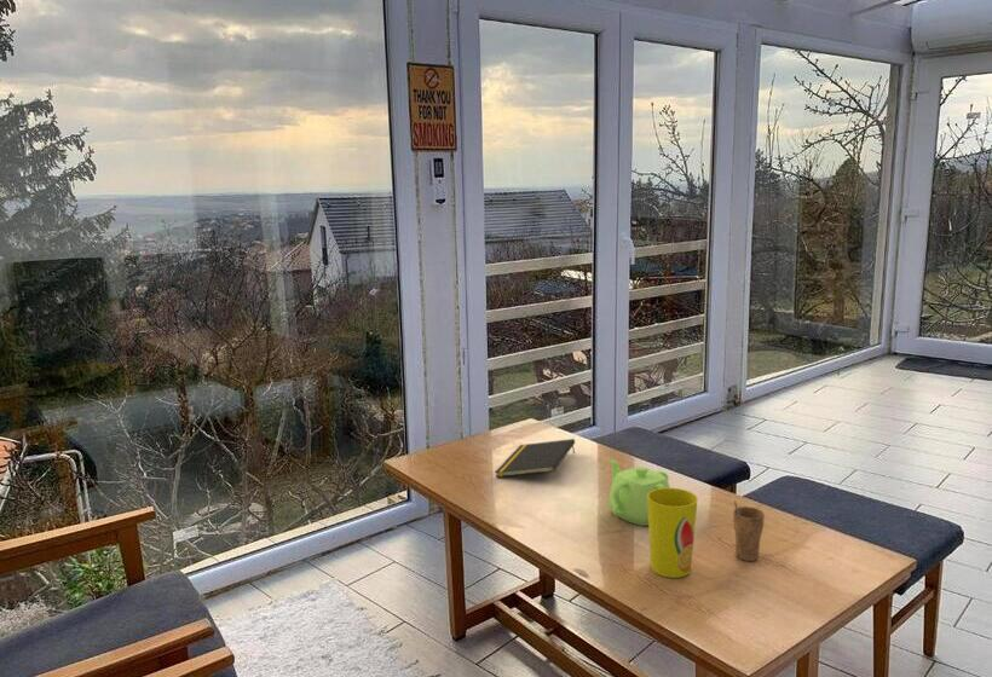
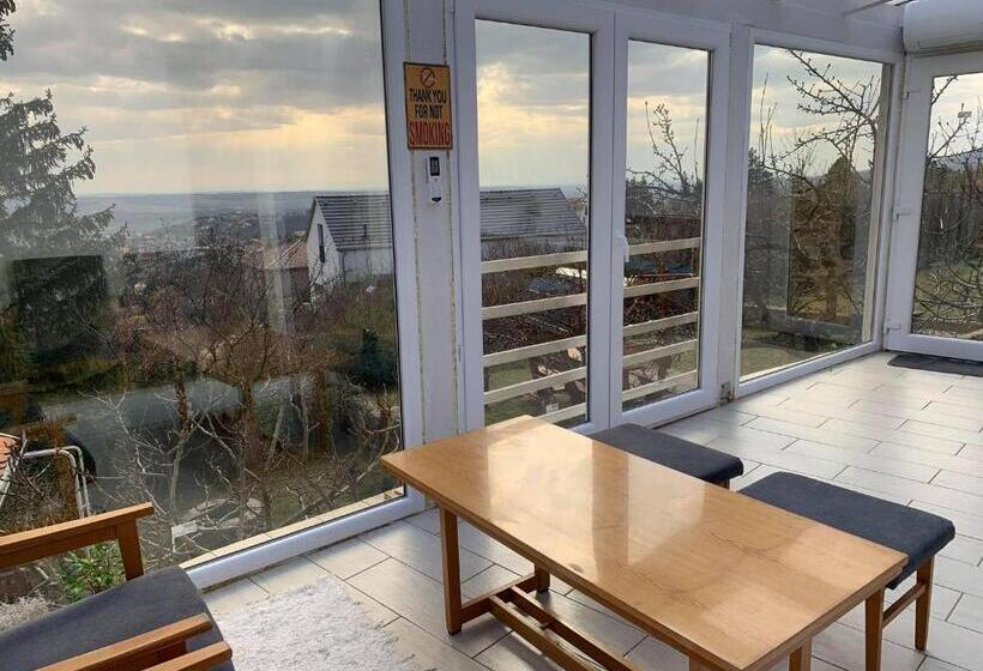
- teapot [606,457,671,527]
- notepad [494,438,576,479]
- cup [647,487,699,579]
- cup [732,500,766,562]
